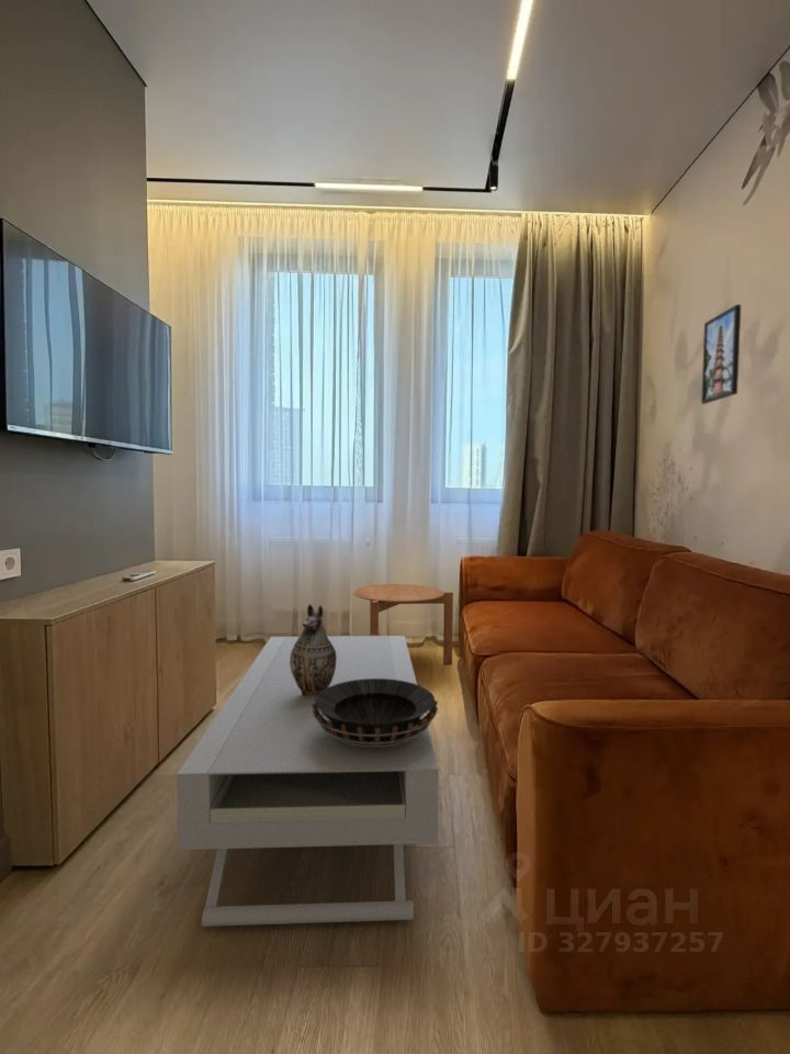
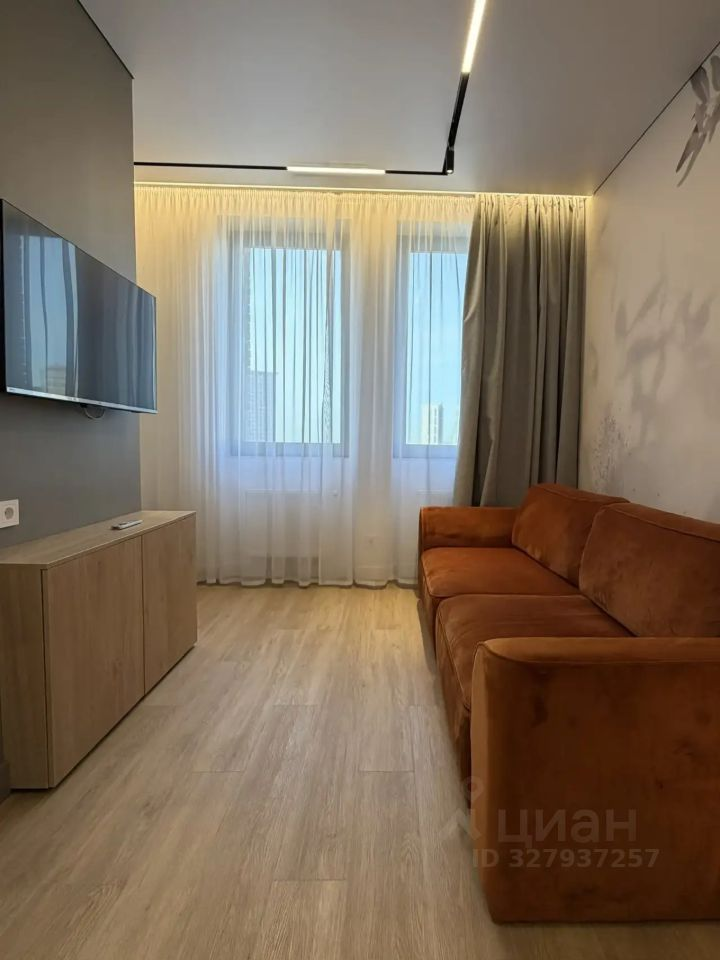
- decorative vase [290,603,337,699]
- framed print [700,303,742,405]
- side table [352,583,454,666]
- decorative bowl [312,679,439,747]
- coffee table [176,635,440,928]
